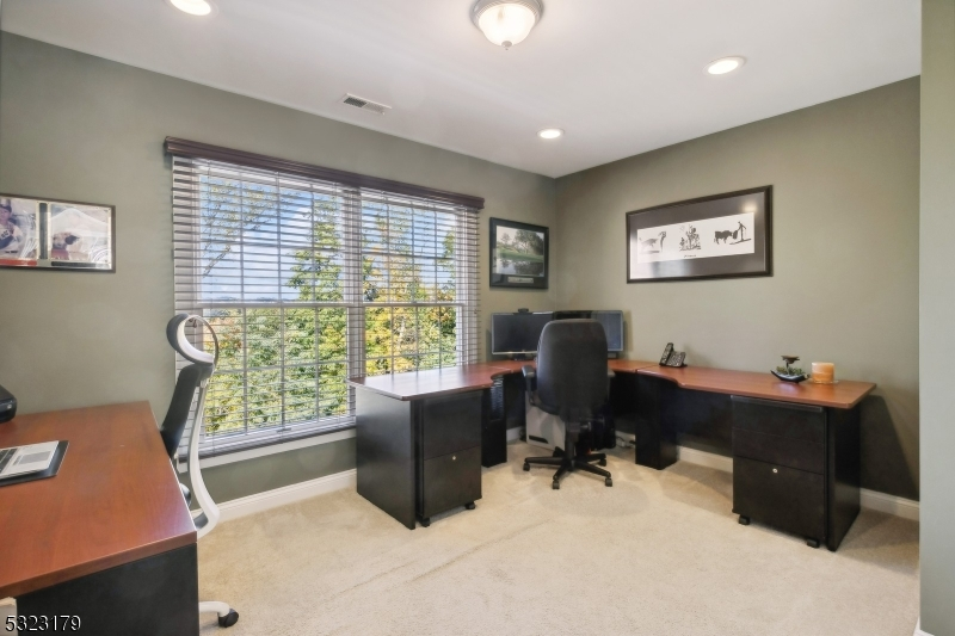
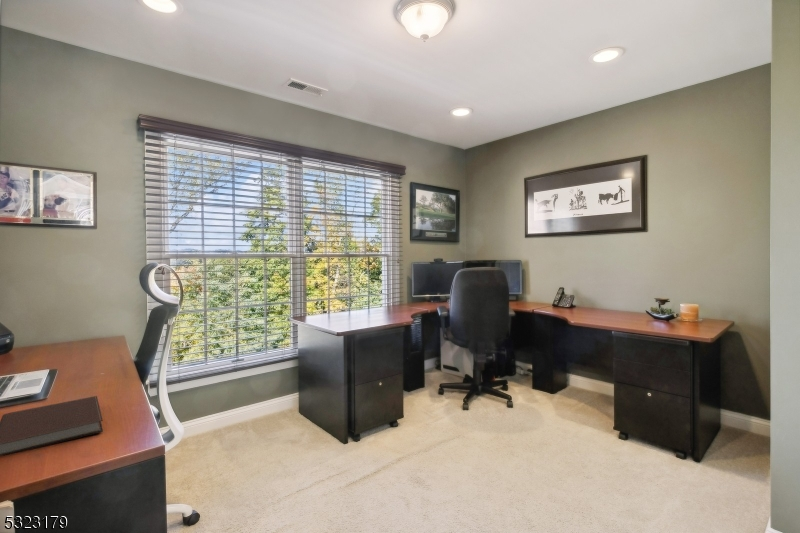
+ notebook [0,395,104,457]
